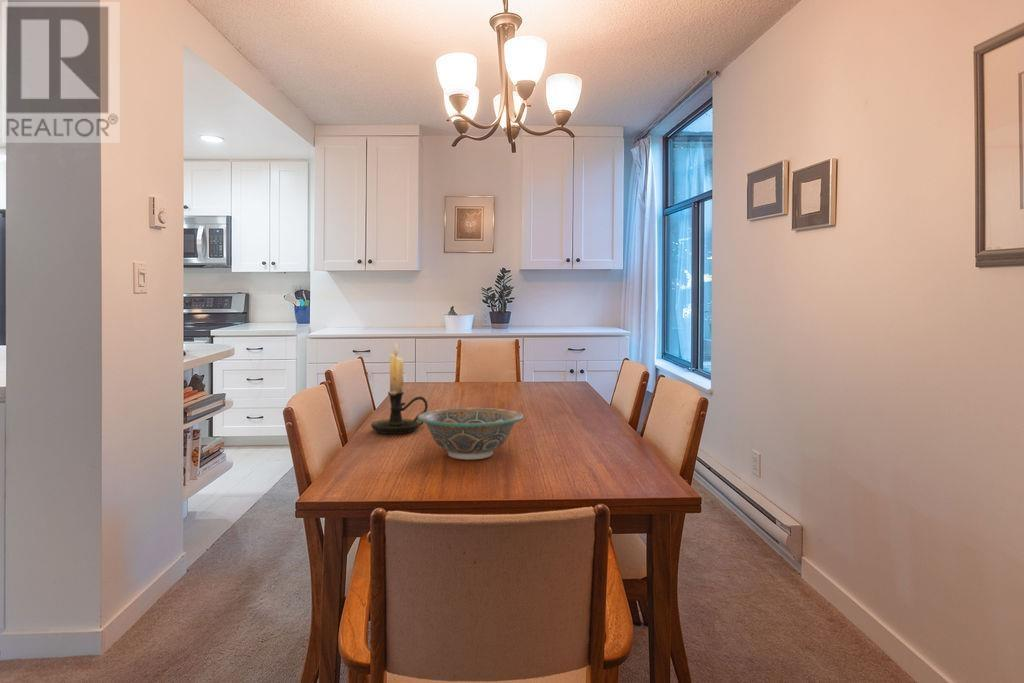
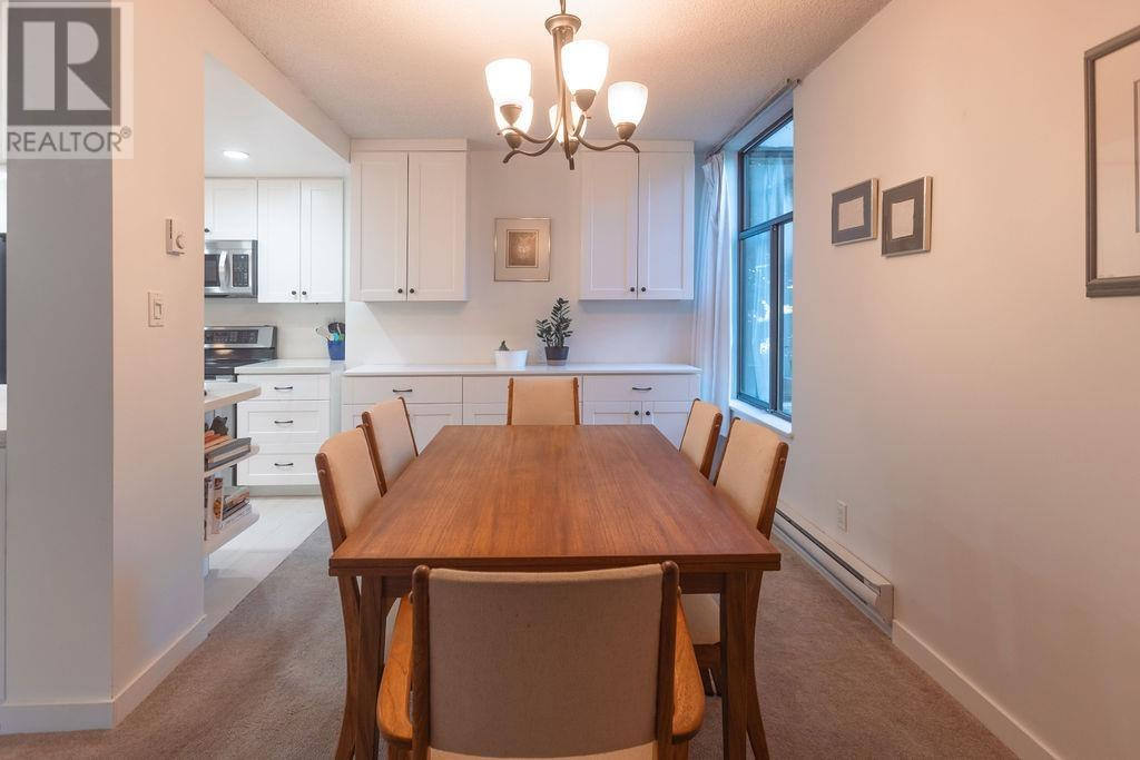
- bowl [417,407,524,461]
- candle holder [370,341,429,435]
